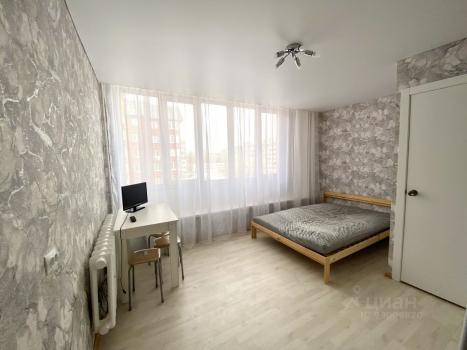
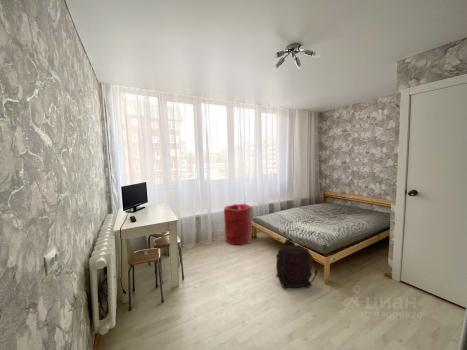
+ backpack [275,238,320,289]
+ laundry hamper [223,203,252,246]
